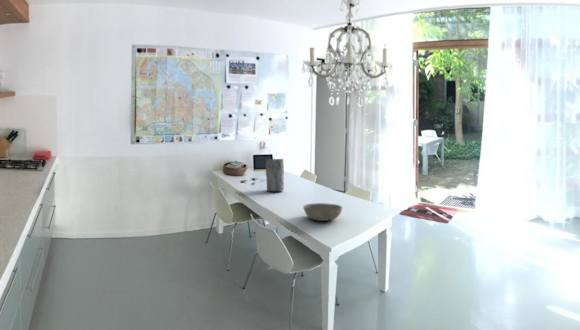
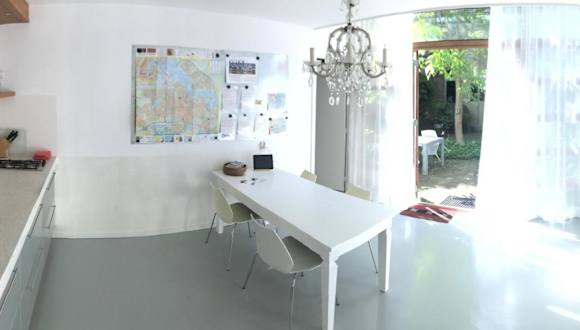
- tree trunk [265,158,285,192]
- bowl [302,202,344,222]
